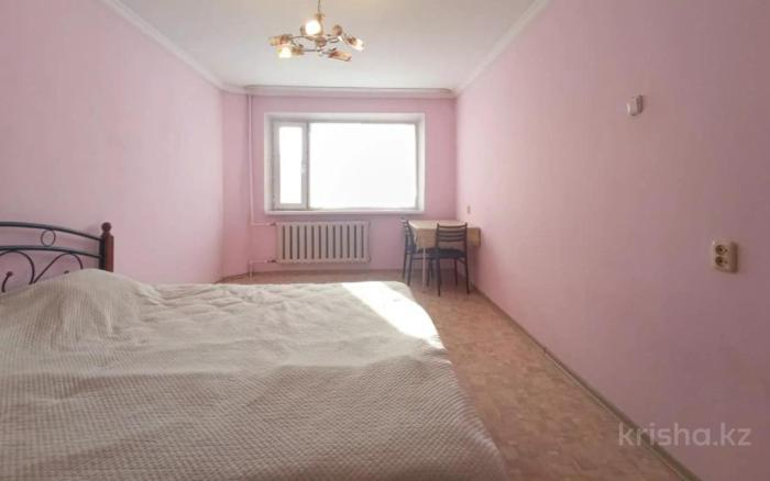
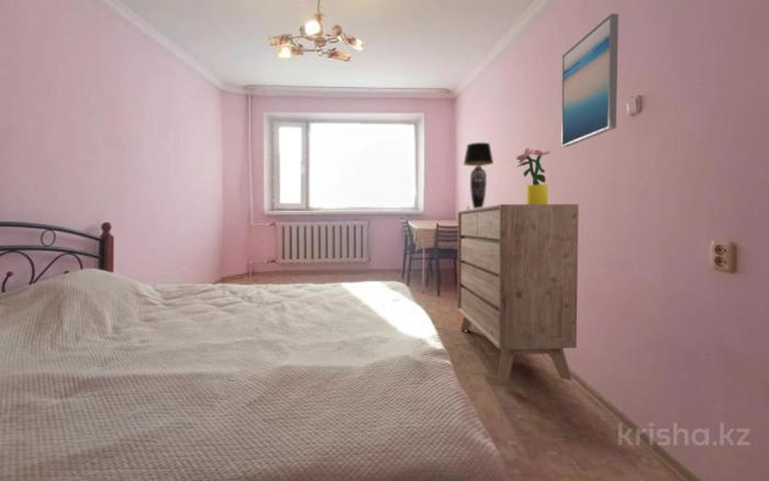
+ potted plant [515,147,551,204]
+ table lamp [462,142,494,209]
+ dresser [457,203,580,383]
+ wall art [560,12,620,148]
